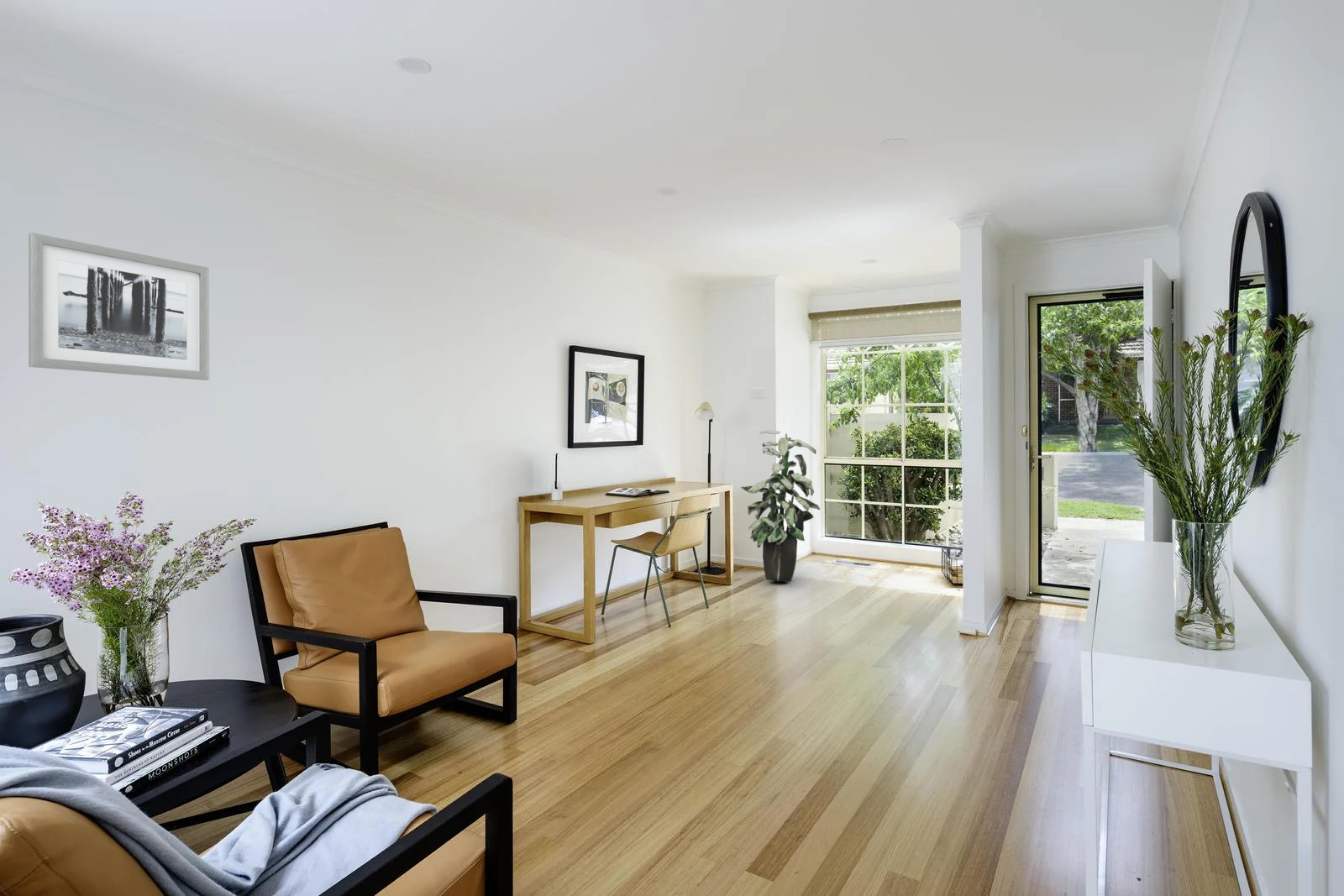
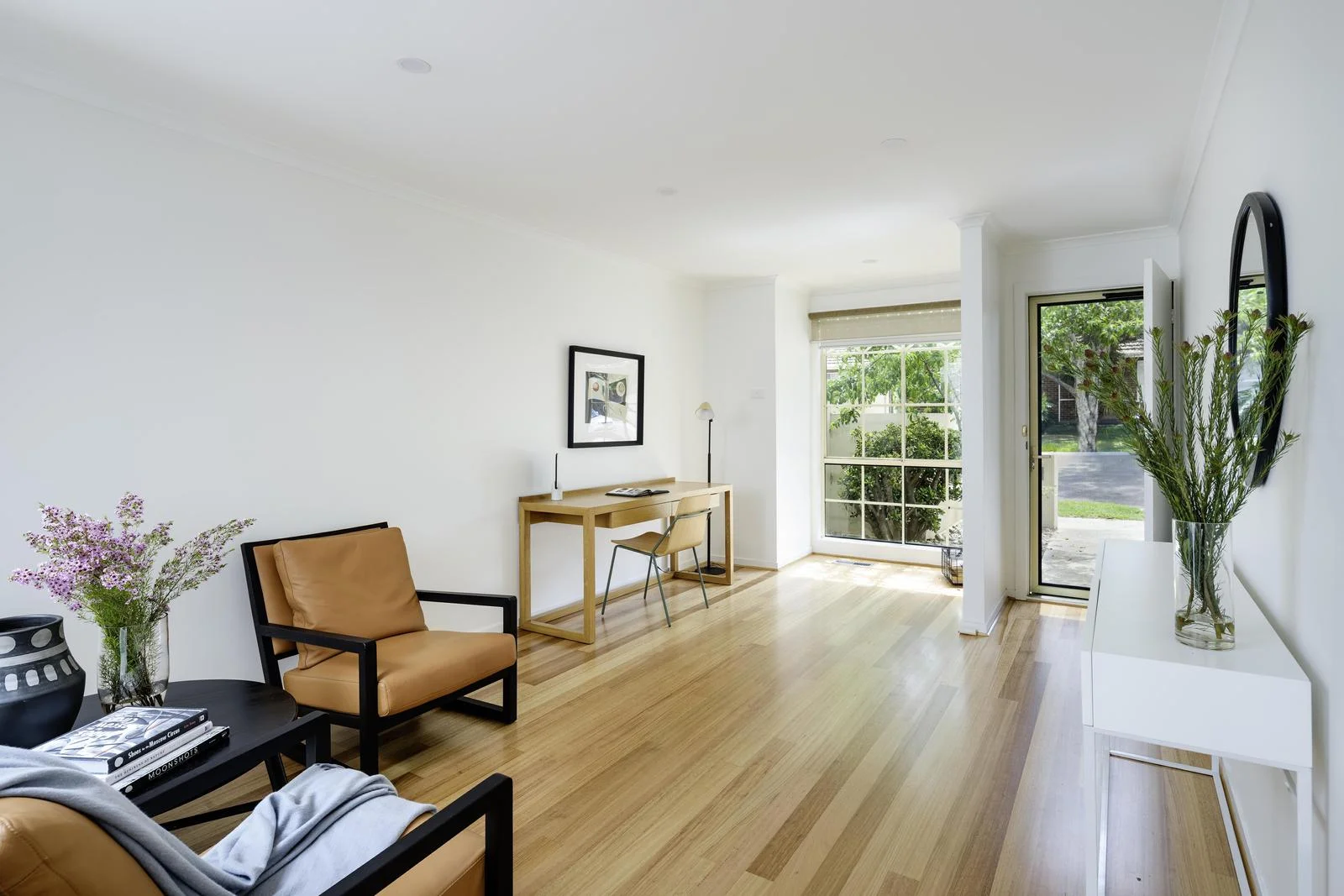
- indoor plant [740,429,821,582]
- wall art [28,232,210,381]
